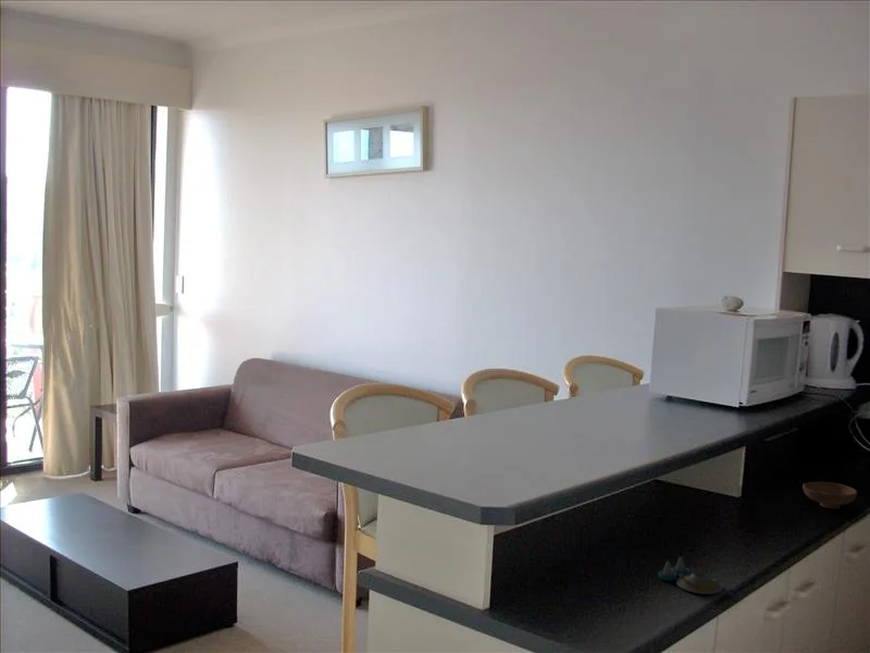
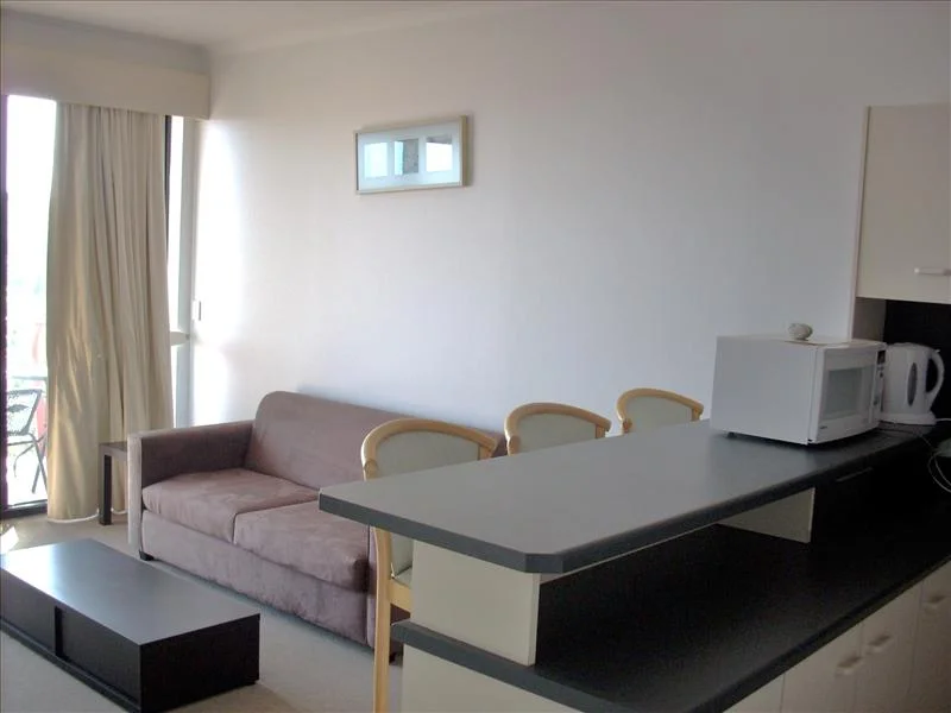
- bowl [801,481,858,509]
- salt and pepper shaker set [657,556,723,595]
